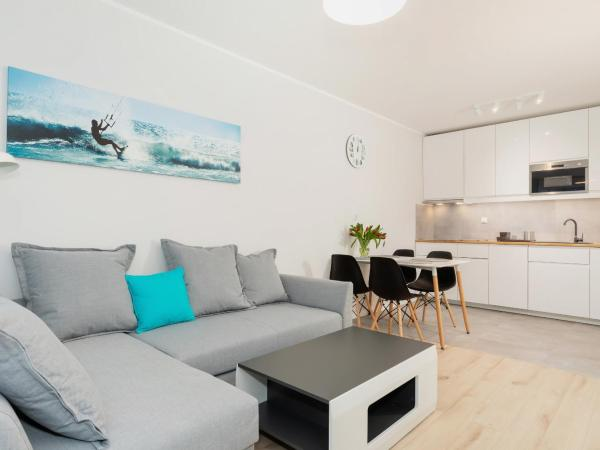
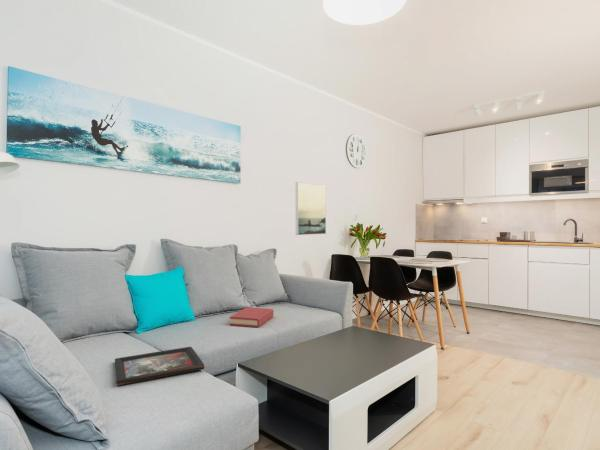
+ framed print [295,181,327,236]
+ hardback book [229,306,275,328]
+ decorative tray [114,346,206,386]
